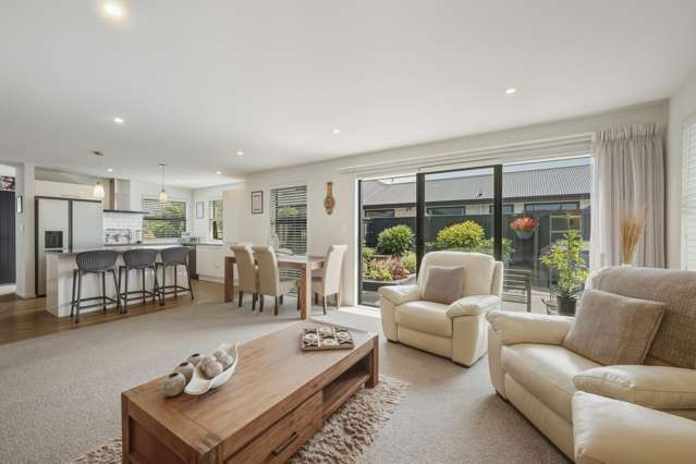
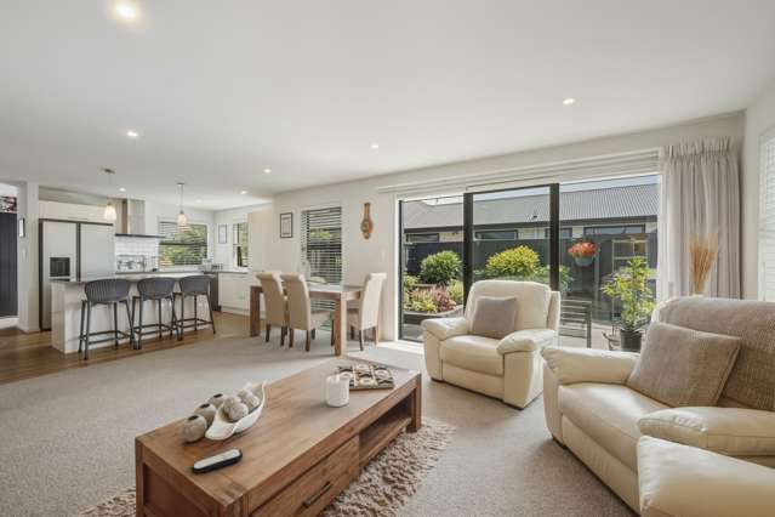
+ candle [325,373,351,408]
+ remote control [190,447,244,476]
